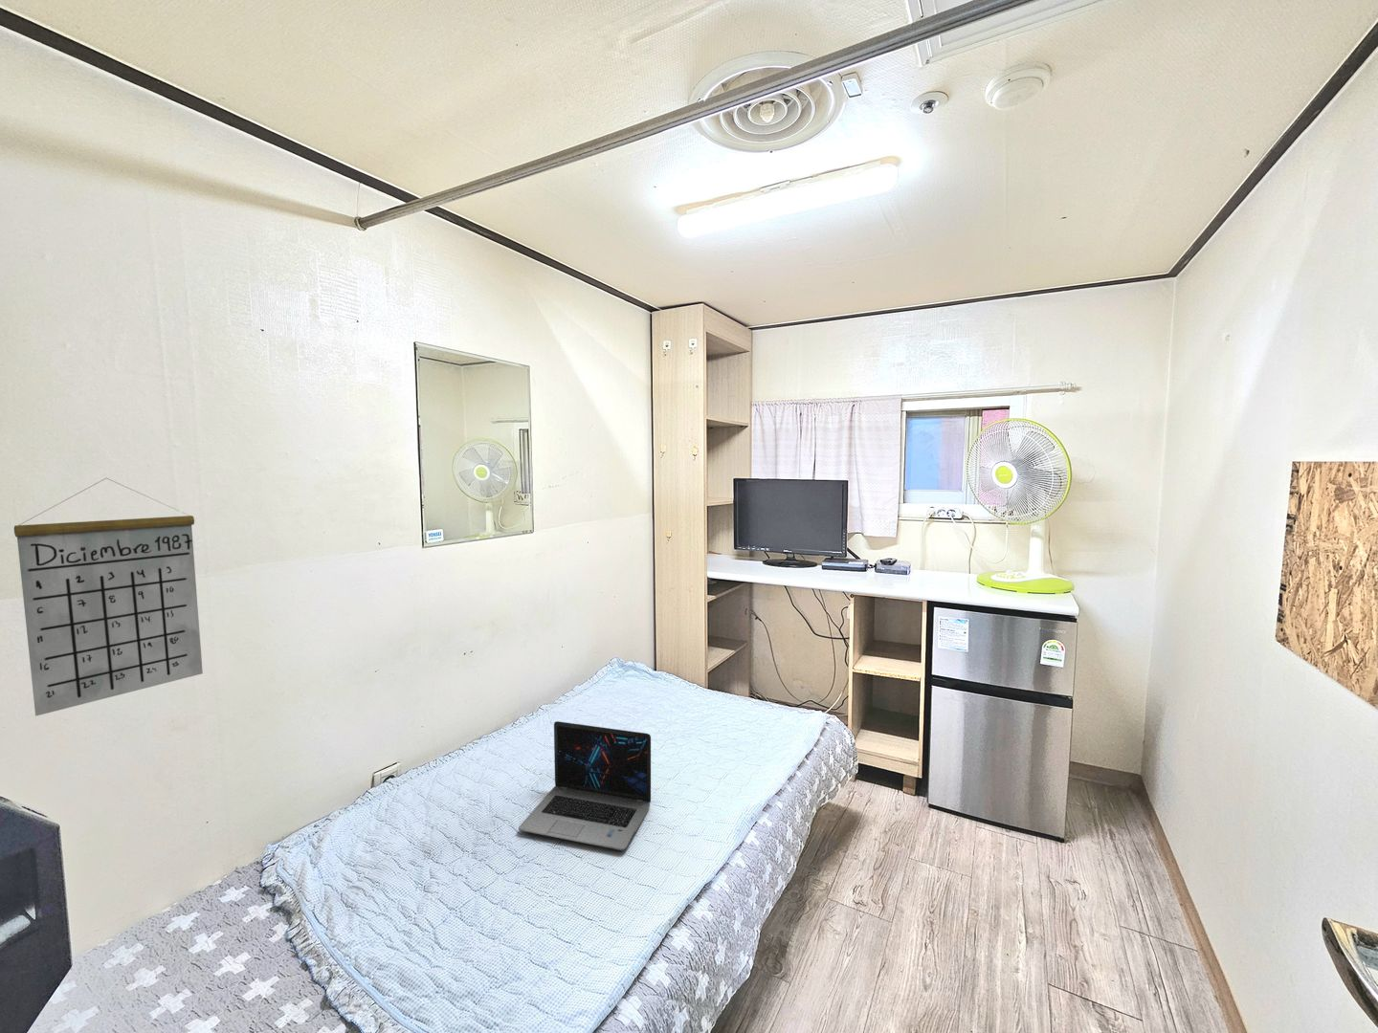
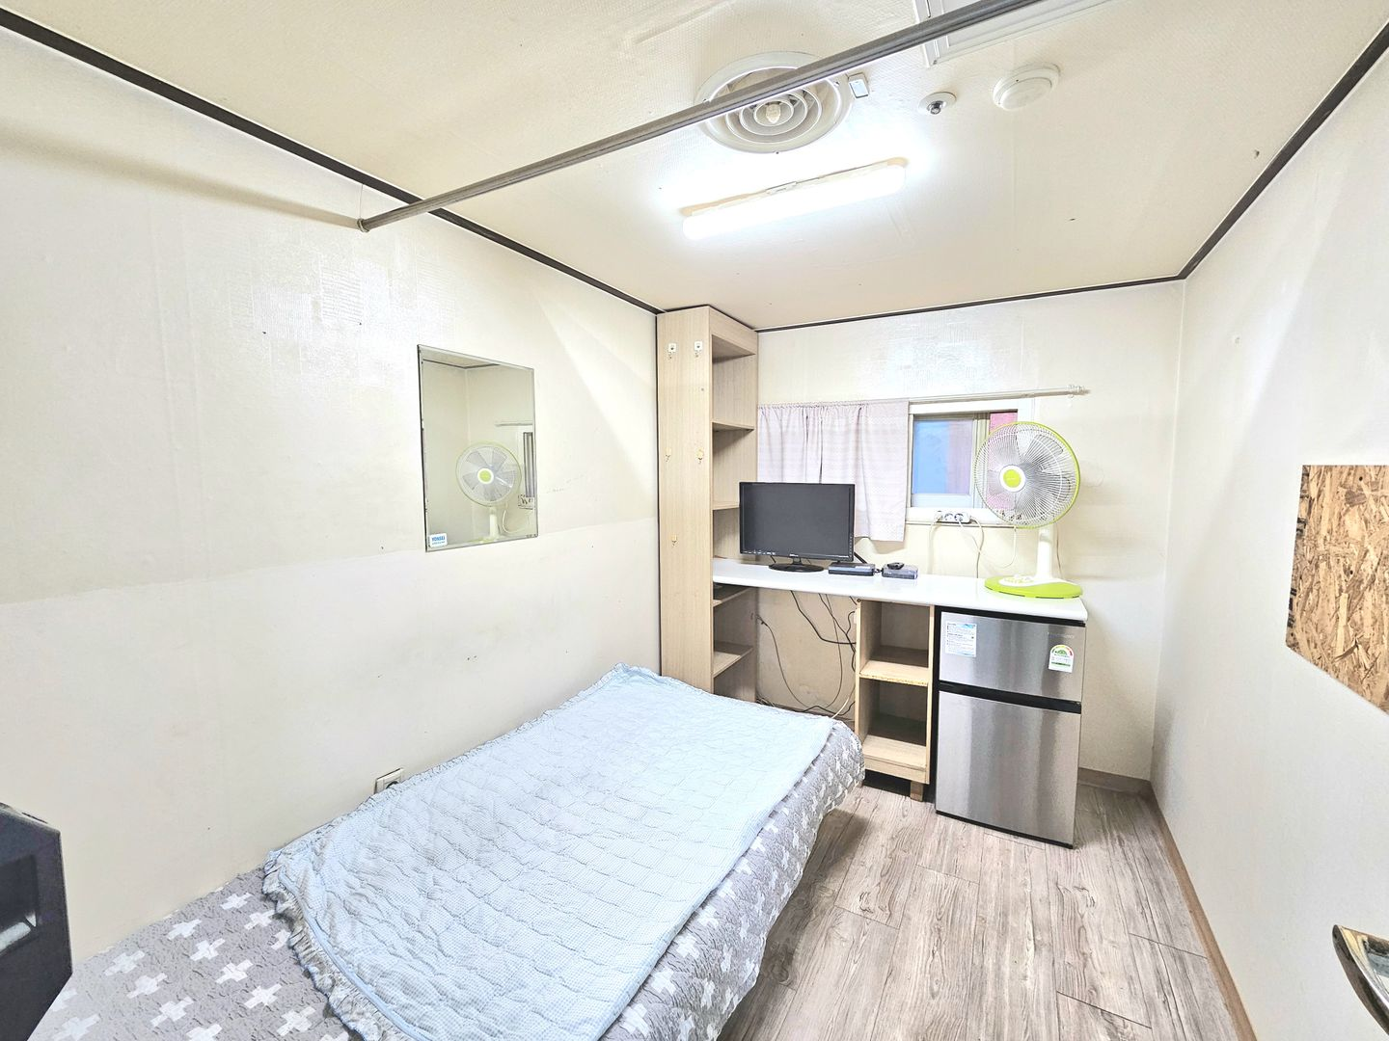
- calendar [13,477,204,716]
- laptop [518,720,652,852]
